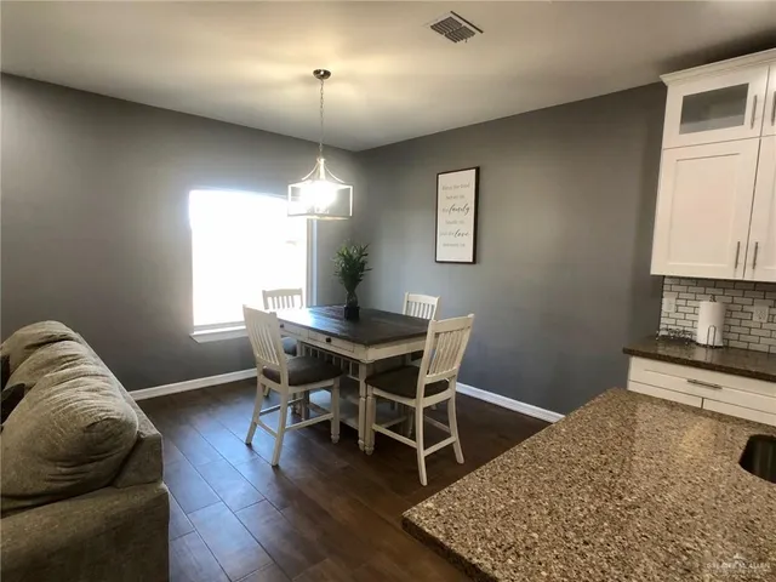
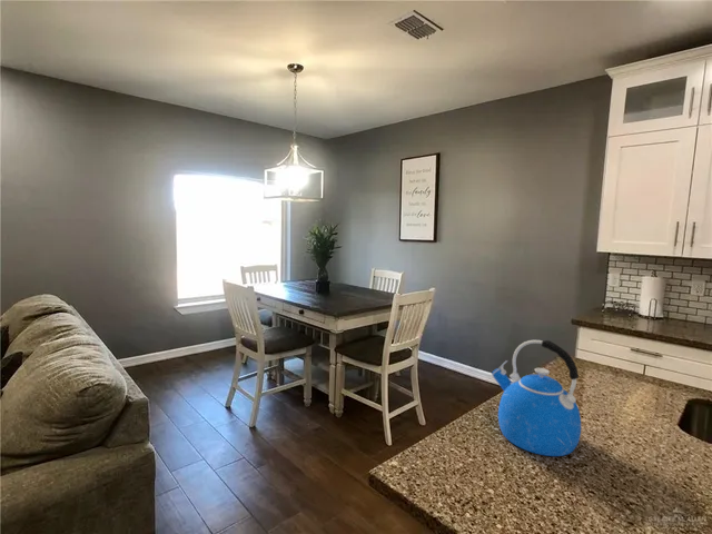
+ kettle [491,339,582,457]
